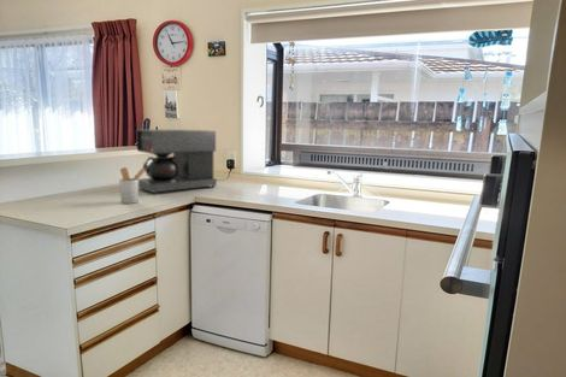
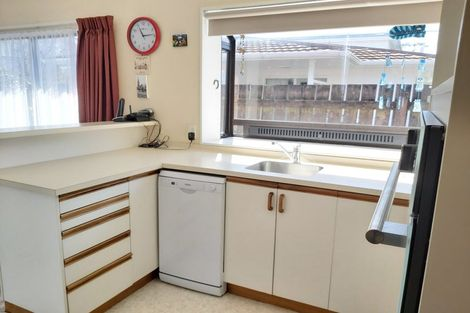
- utensil holder [118,166,146,205]
- coffee maker [135,128,218,195]
